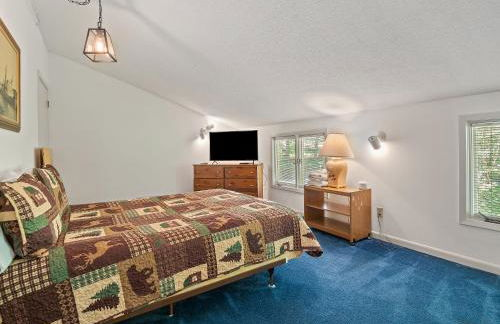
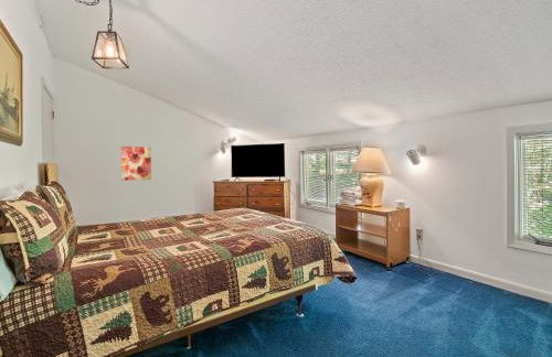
+ wall art [120,145,152,182]
